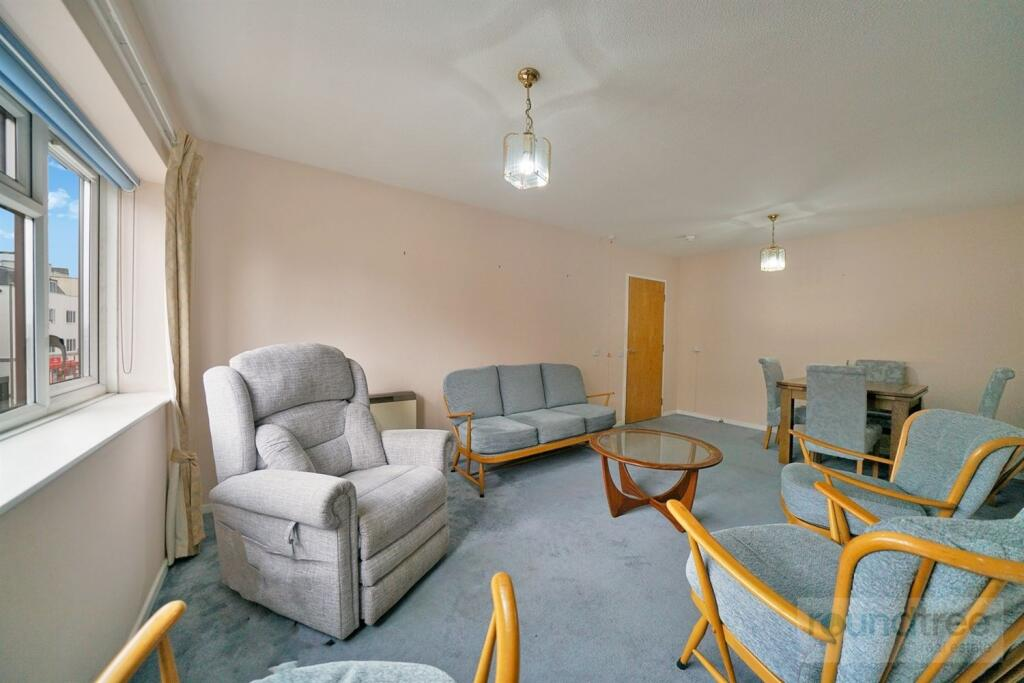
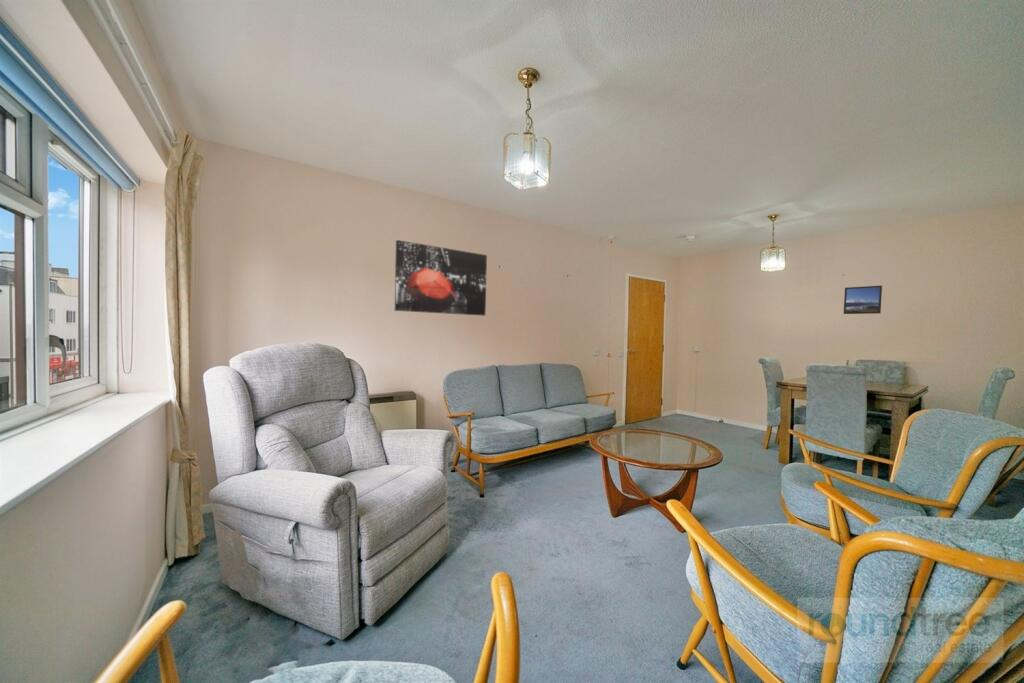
+ wall art [394,239,488,317]
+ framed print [843,285,883,315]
